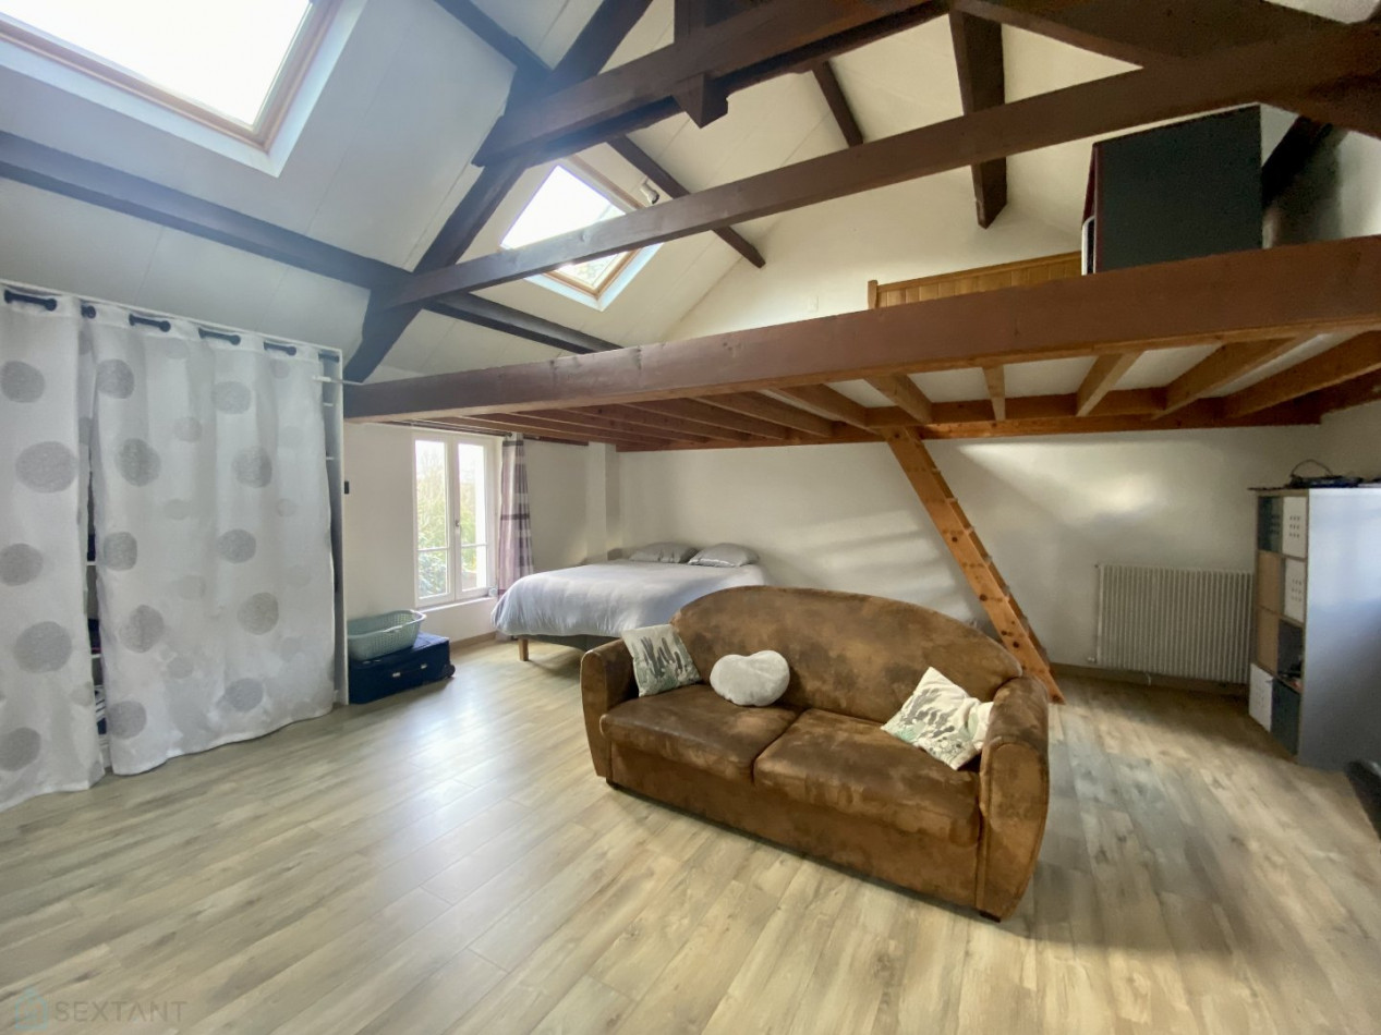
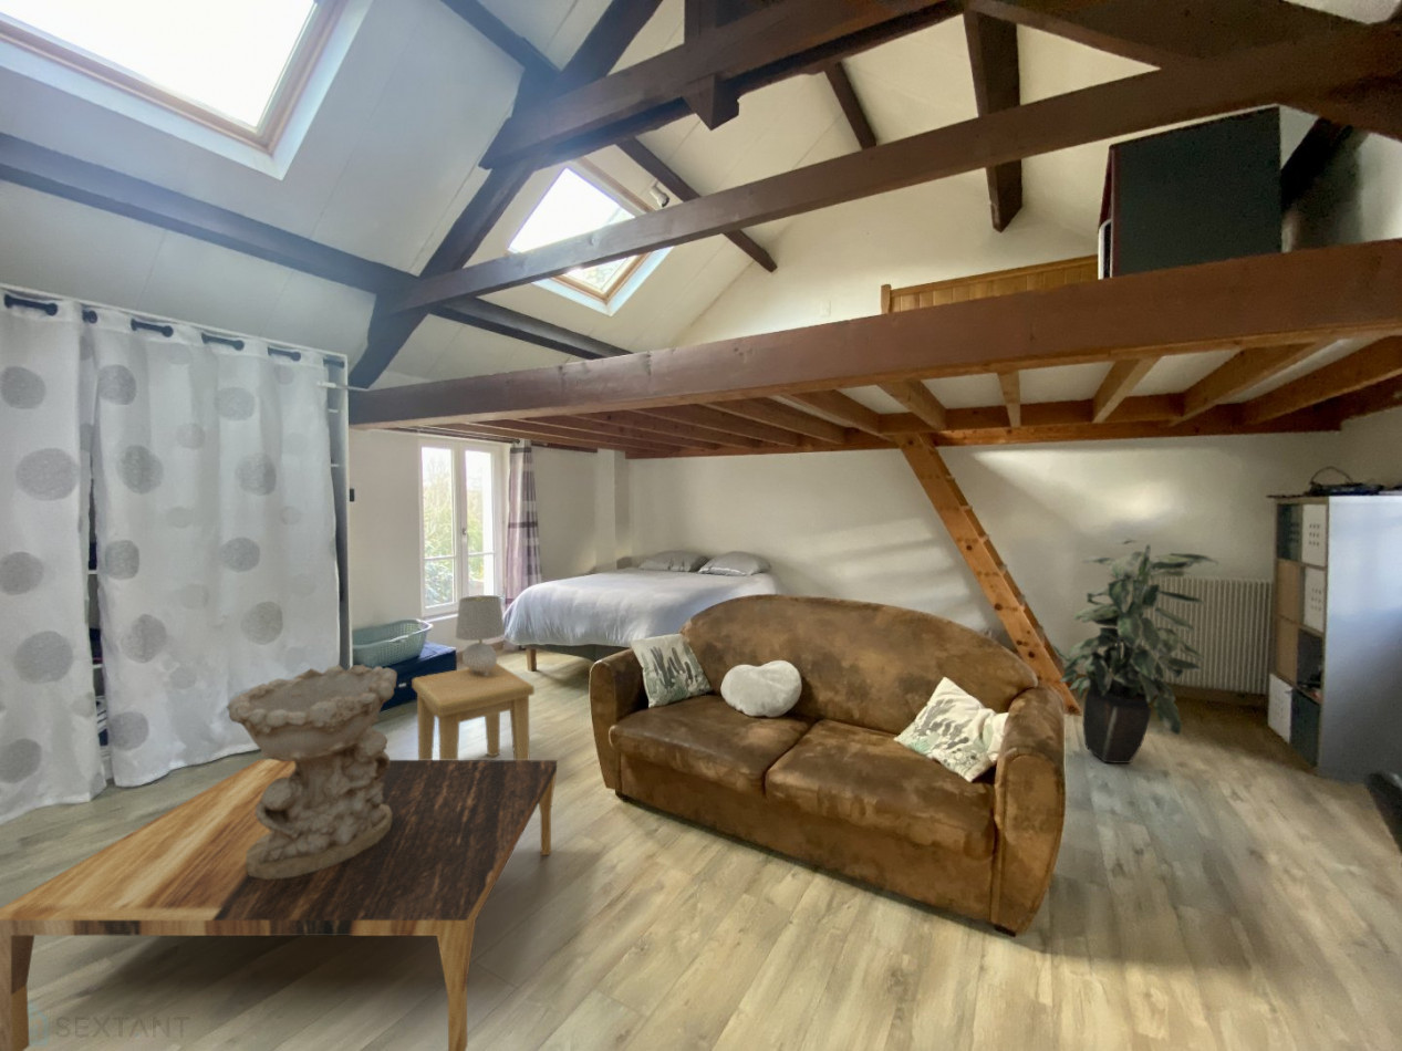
+ coffee table [0,759,558,1051]
+ decorative bowl [226,663,398,880]
+ side table [412,662,536,760]
+ table lamp [454,594,506,677]
+ indoor plant [1051,537,1219,764]
